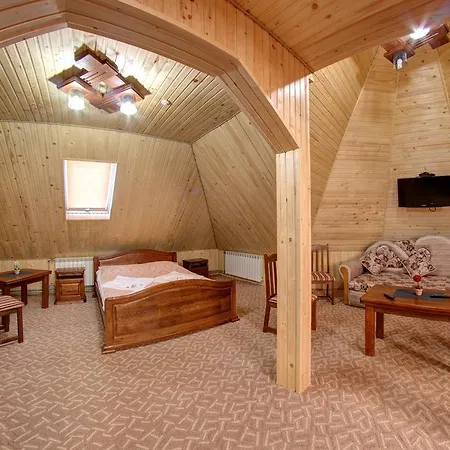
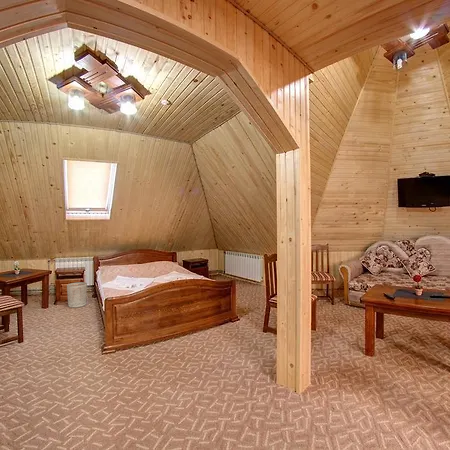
+ waste bin [66,281,88,308]
